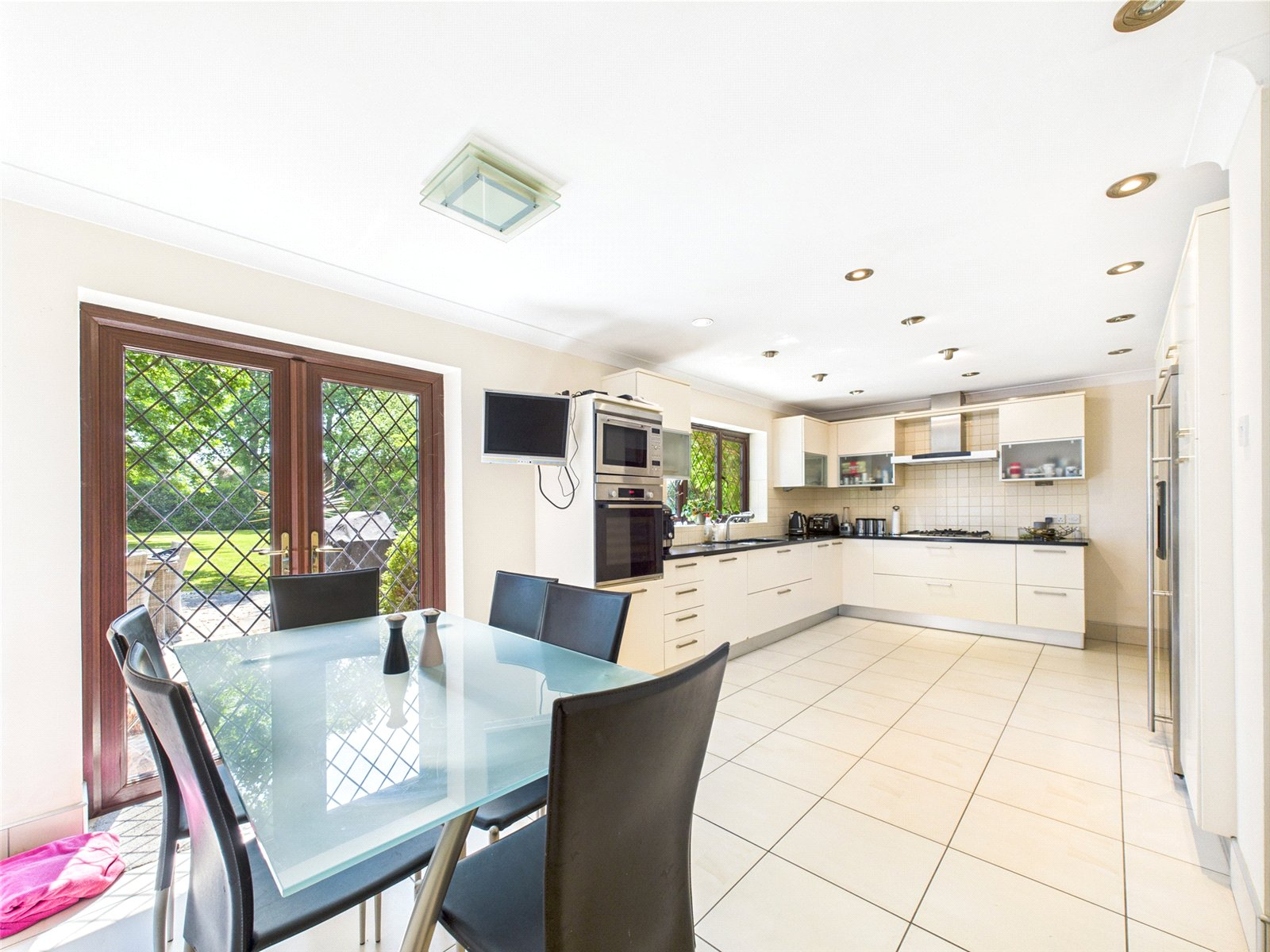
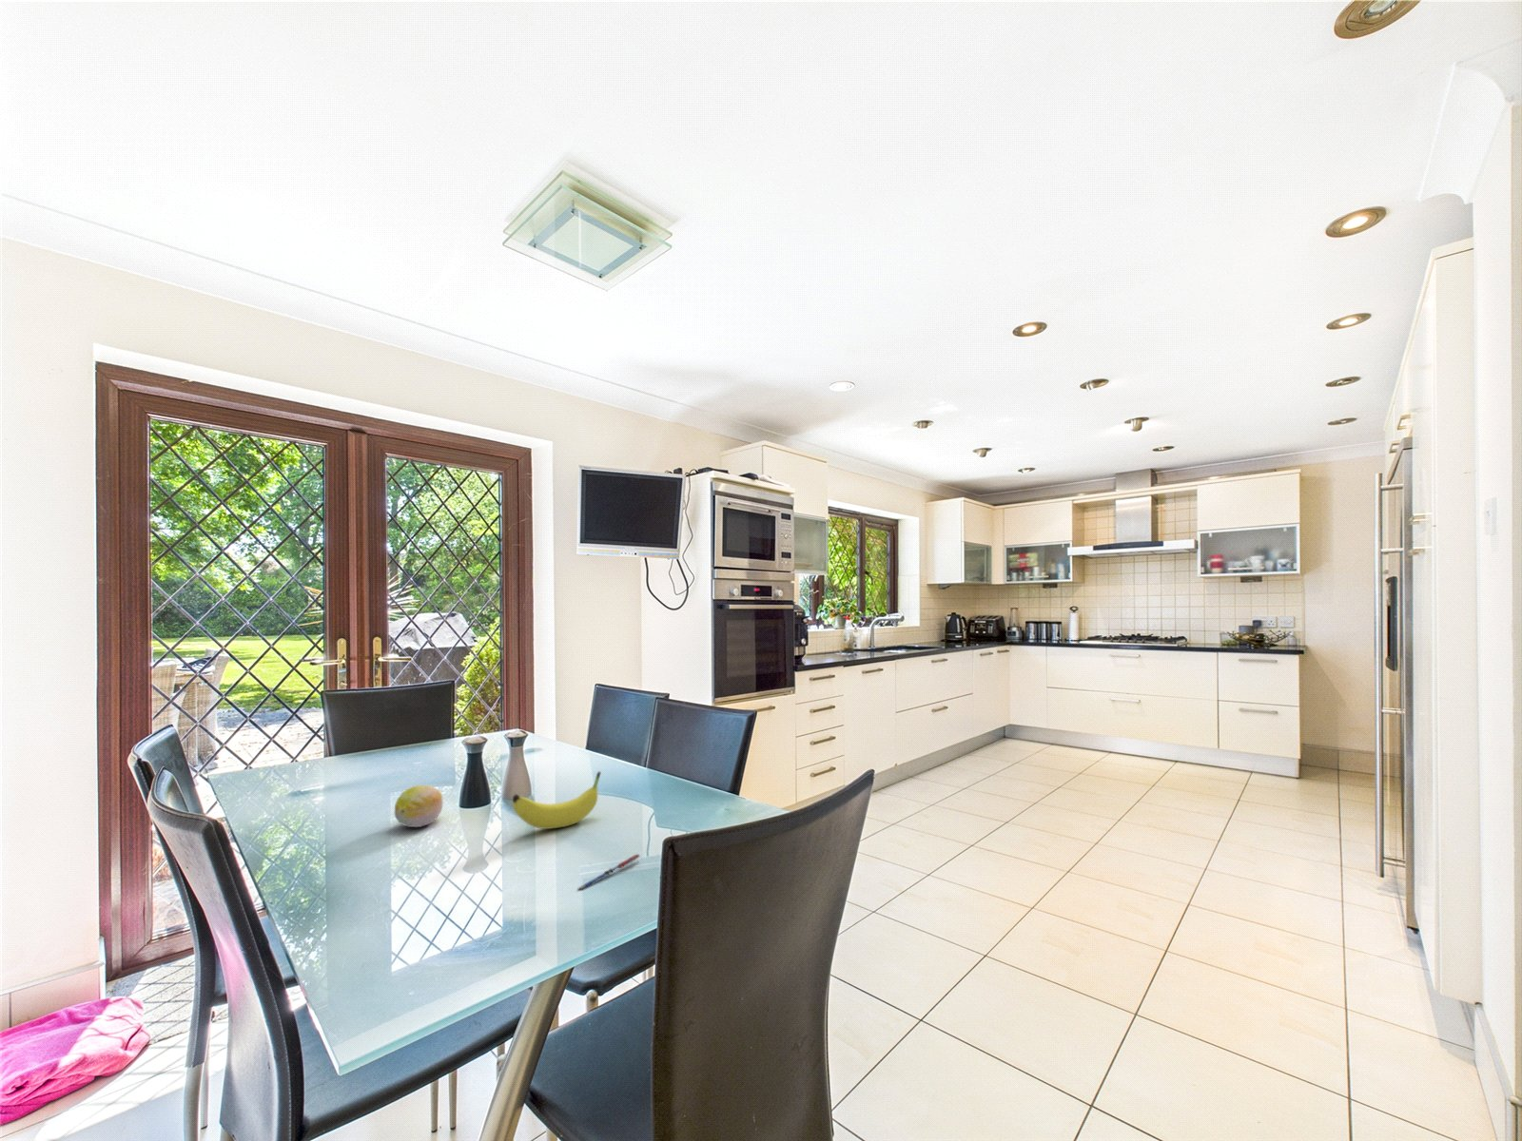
+ fruit [512,771,602,831]
+ fruit [394,785,445,828]
+ pen [578,853,641,891]
